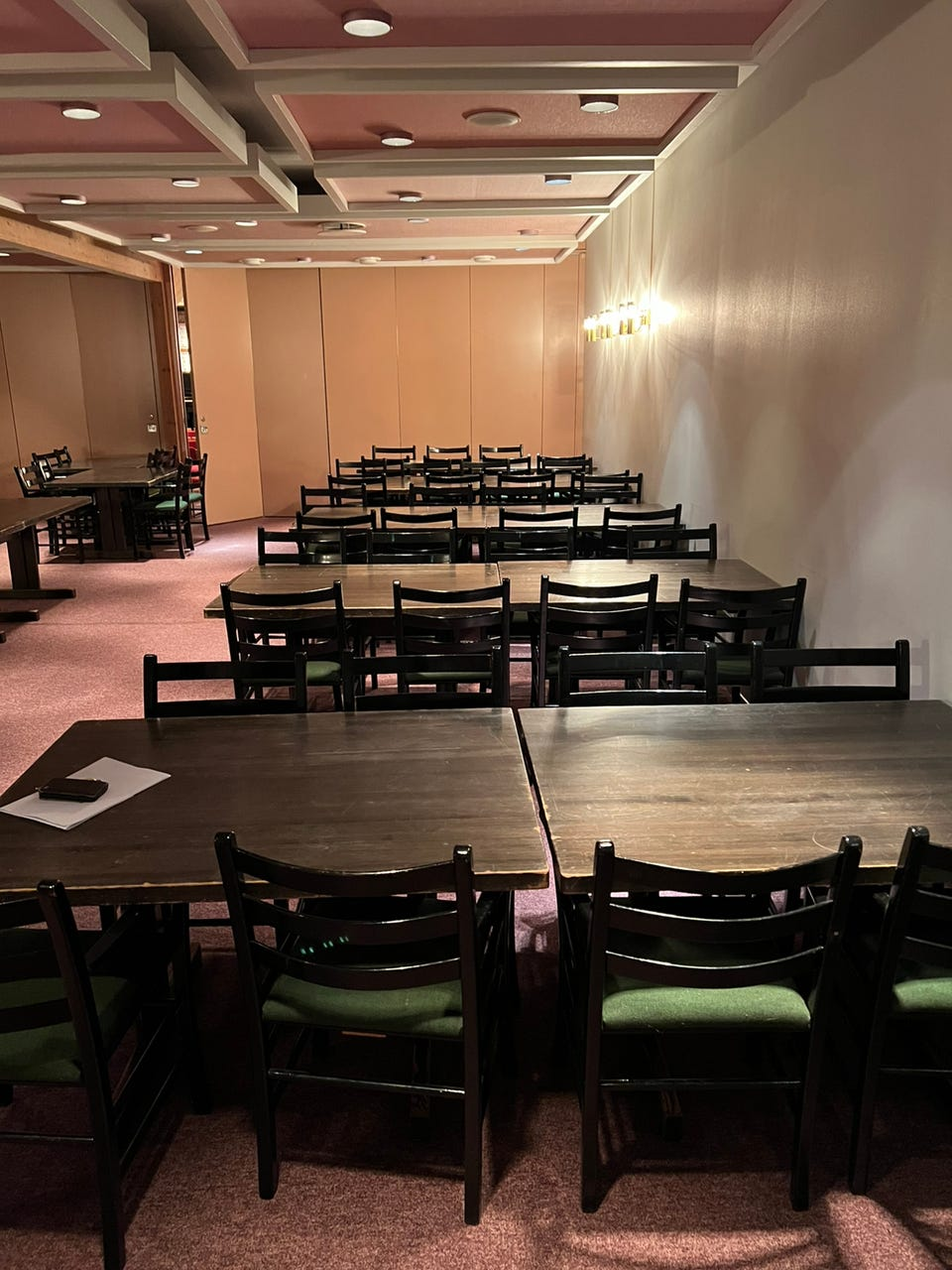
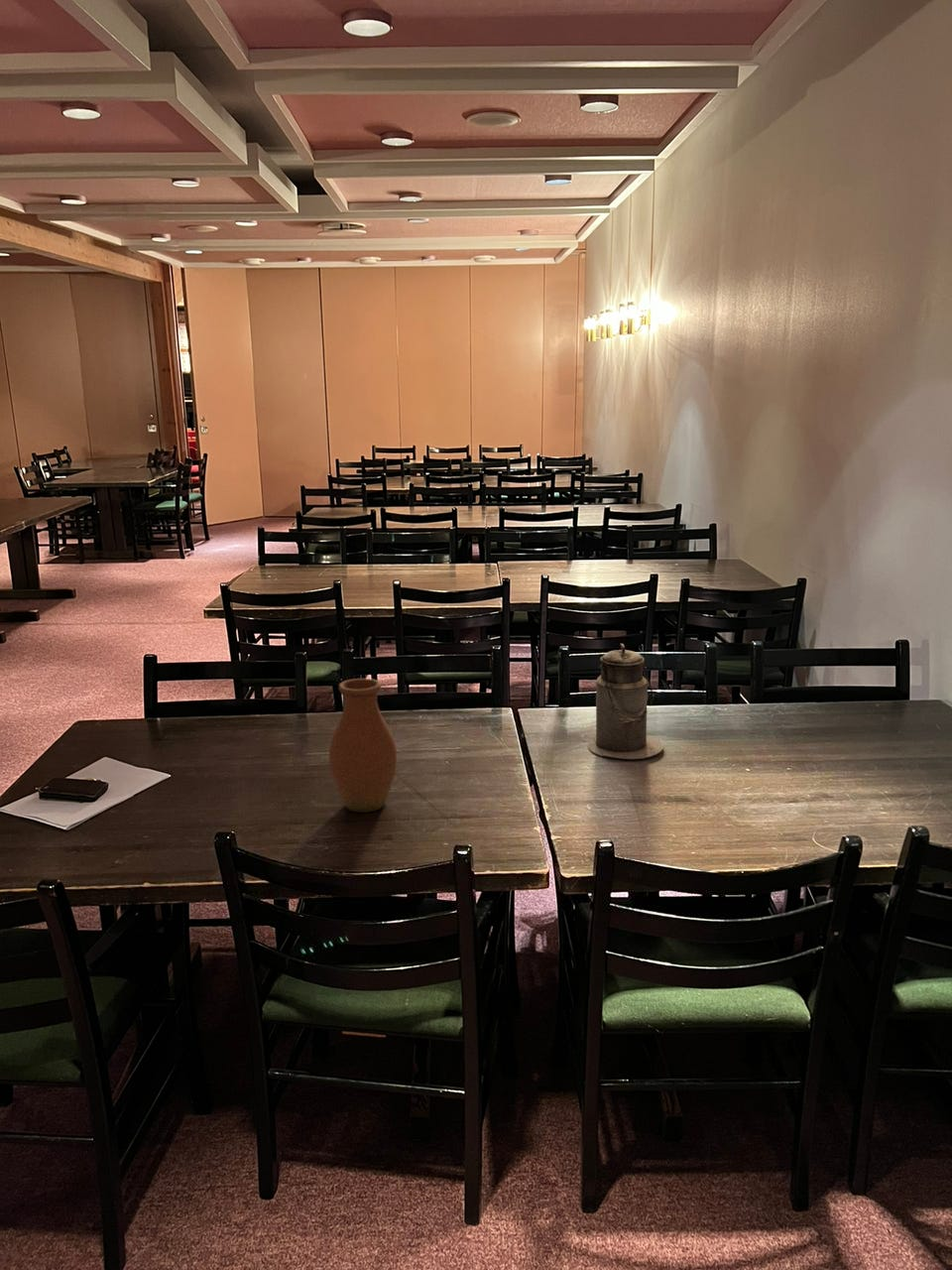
+ canister [587,643,664,760]
+ vase [328,678,398,814]
